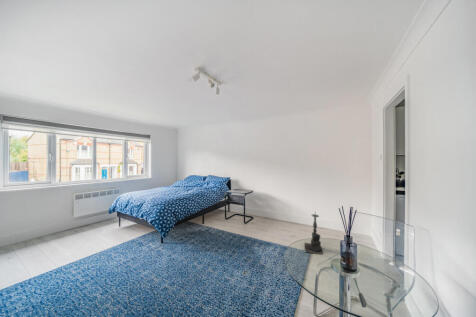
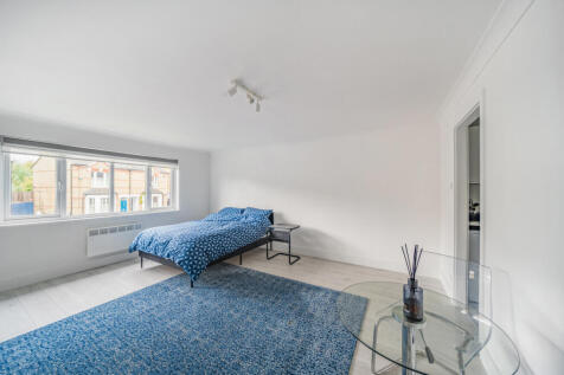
- candle holder [304,212,325,256]
